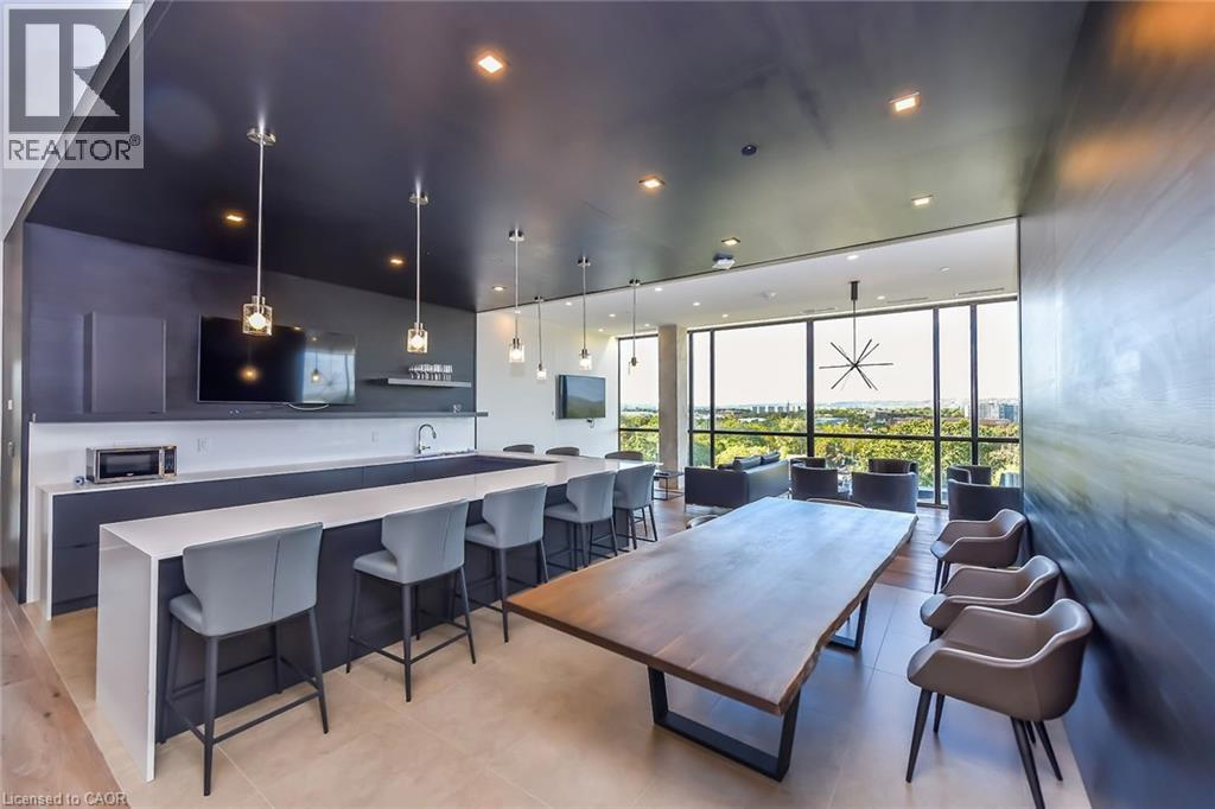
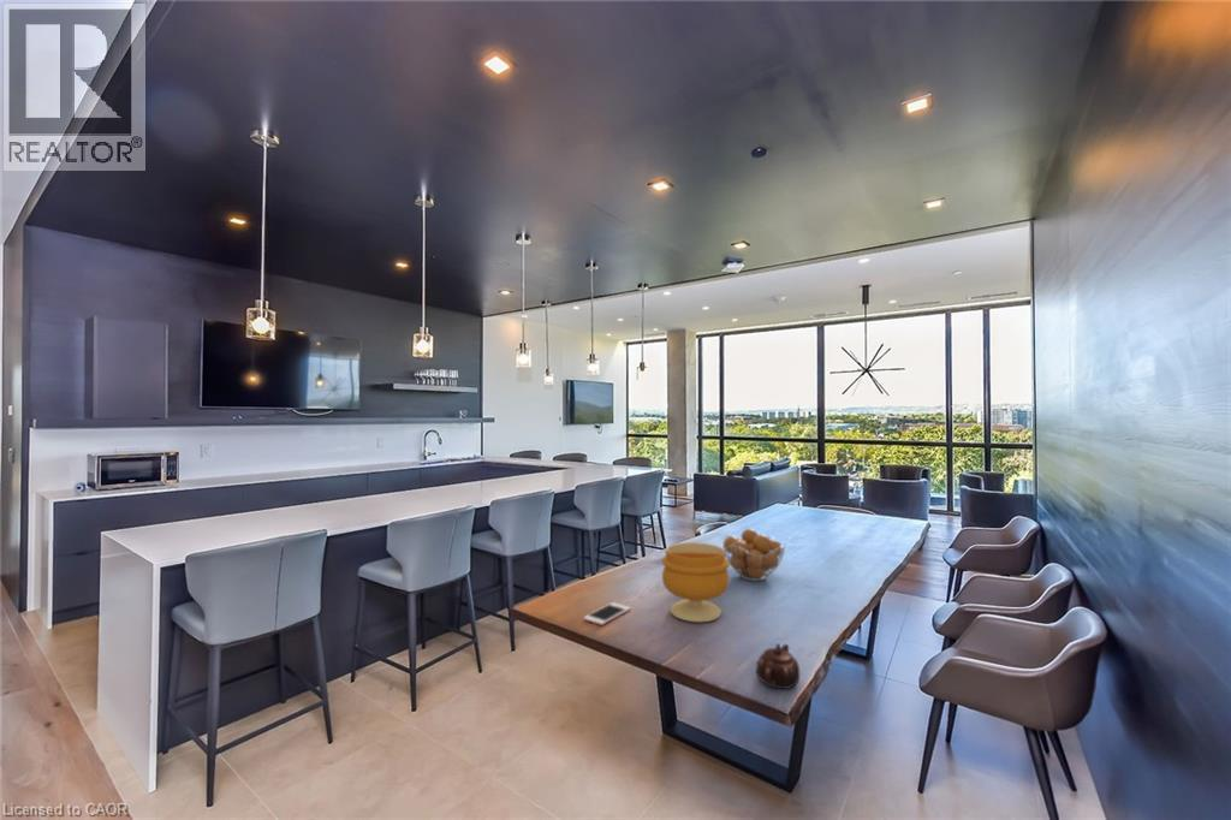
+ teapot [755,642,801,690]
+ footed bowl [661,541,731,623]
+ fruit basket [721,528,786,582]
+ cell phone [583,601,631,626]
